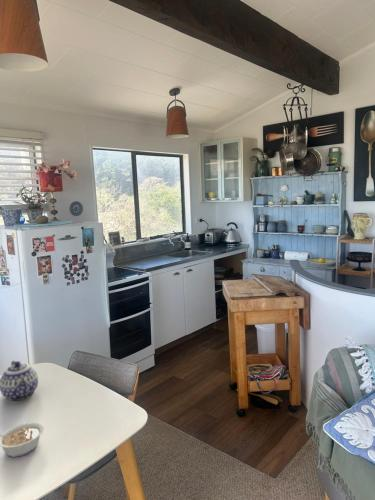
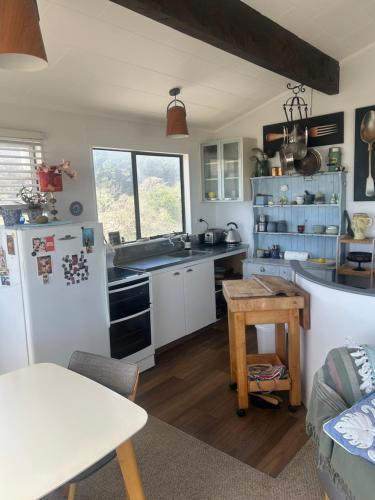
- teapot [0,360,39,402]
- legume [0,422,45,458]
